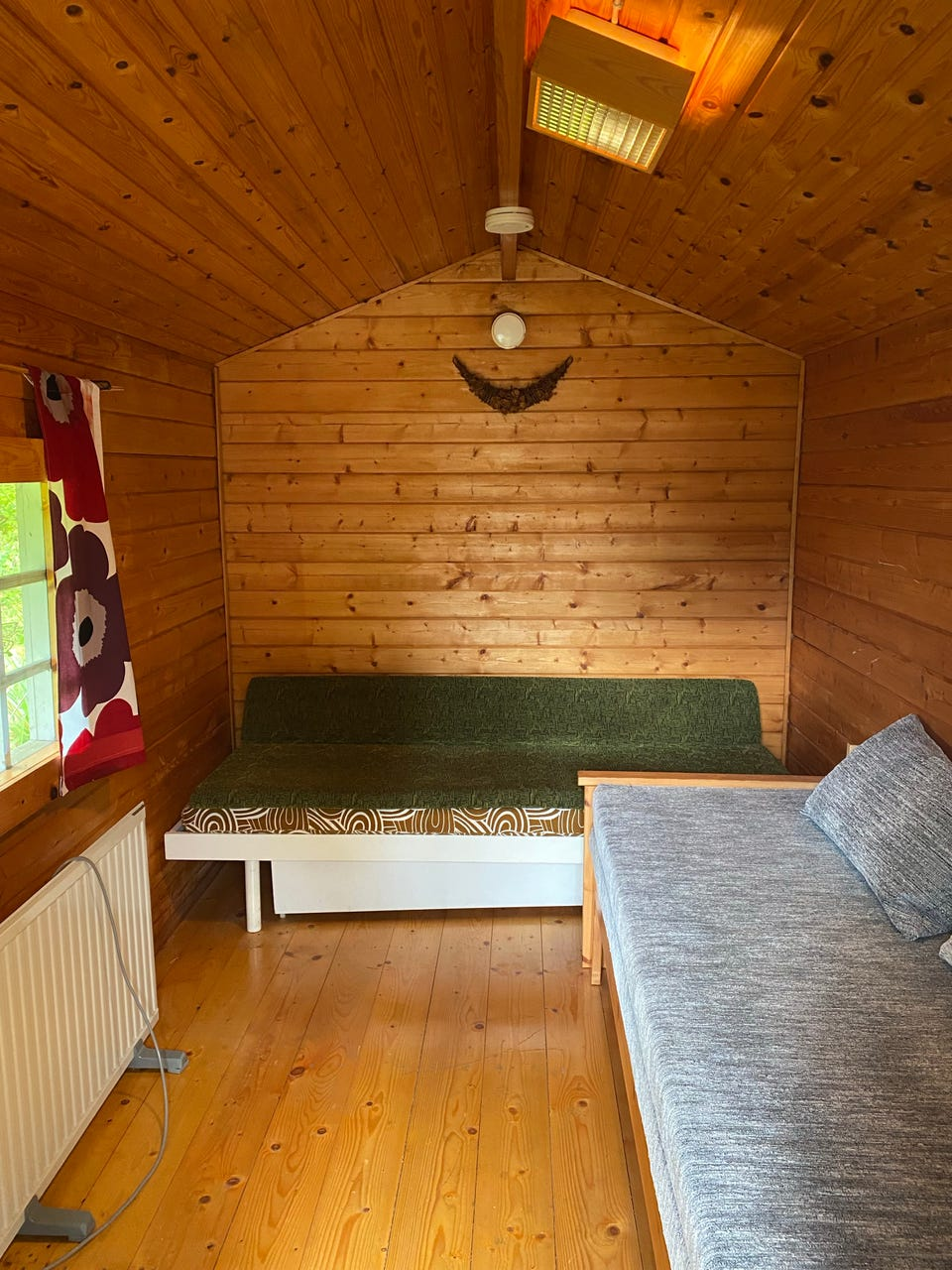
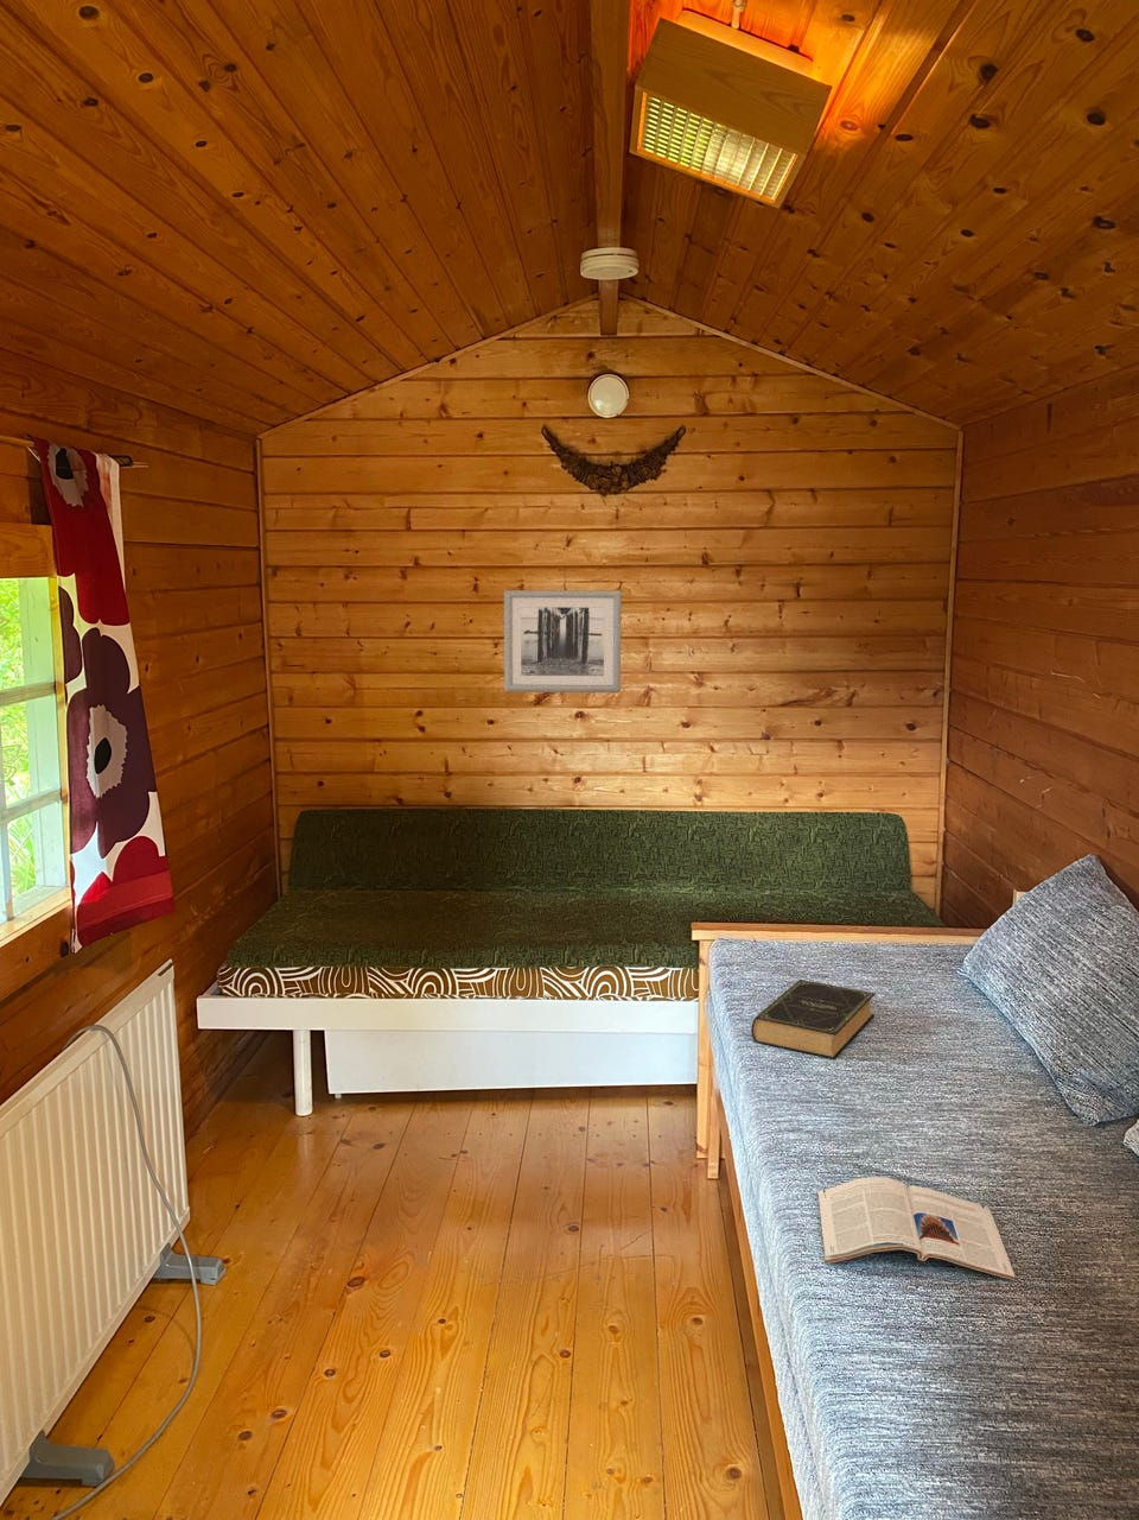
+ magazine [817,1175,1017,1282]
+ book [750,979,877,1060]
+ wall art [502,589,623,693]
